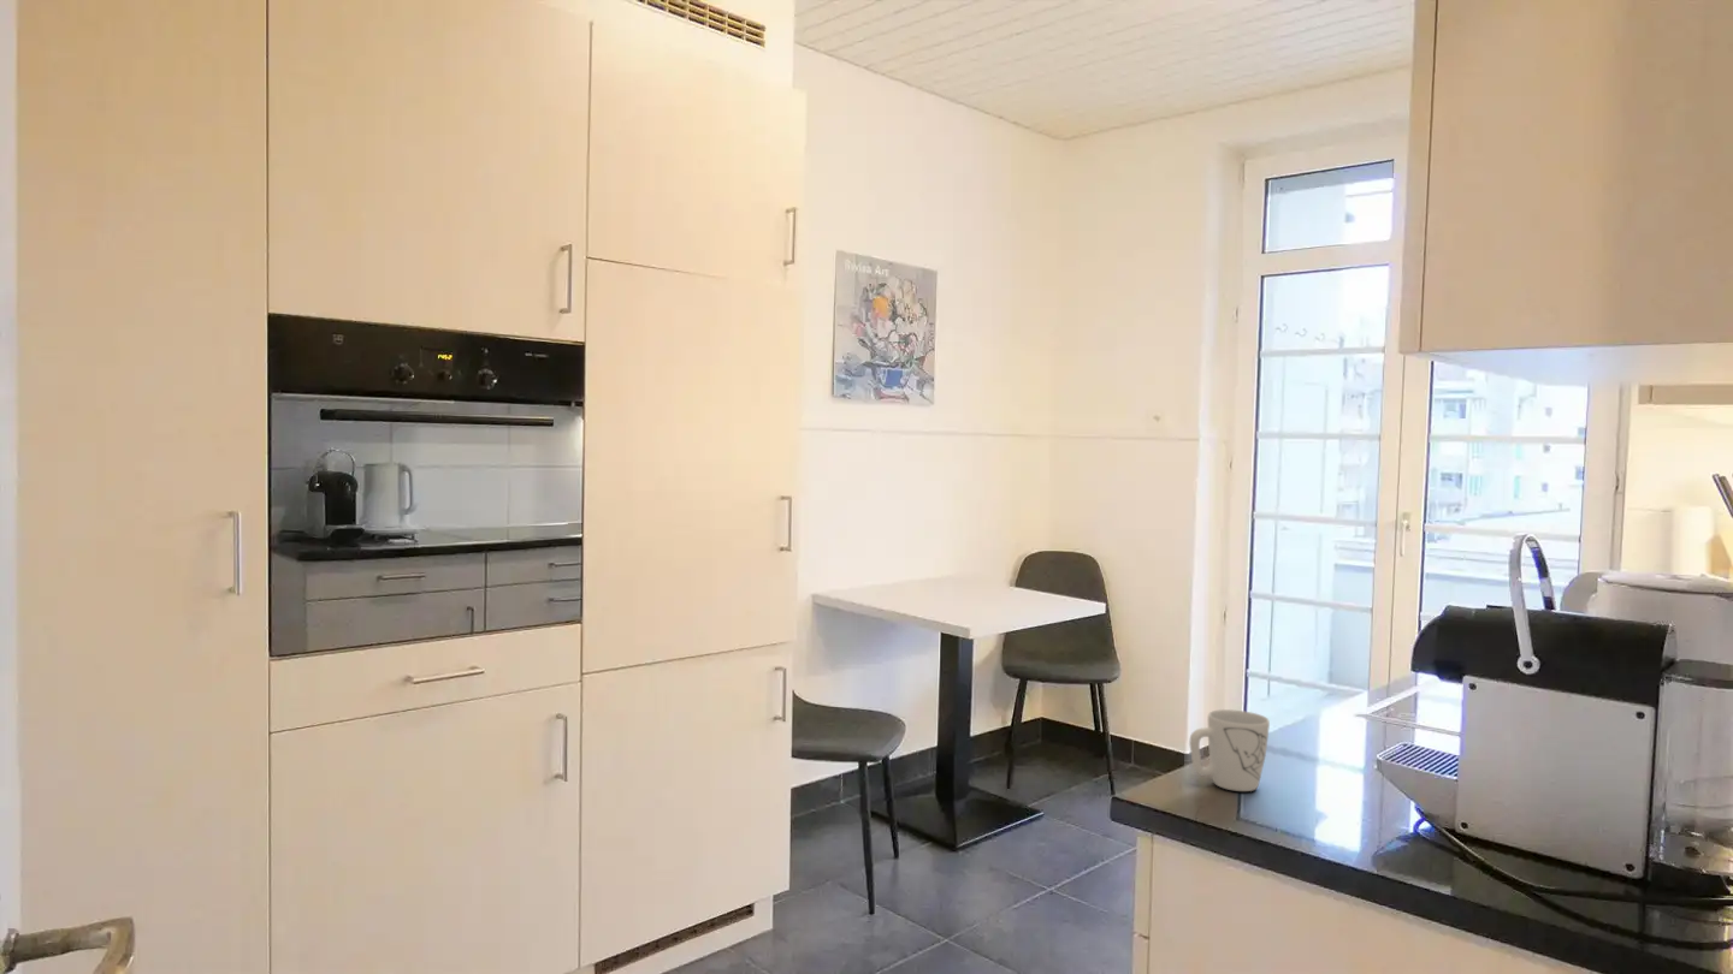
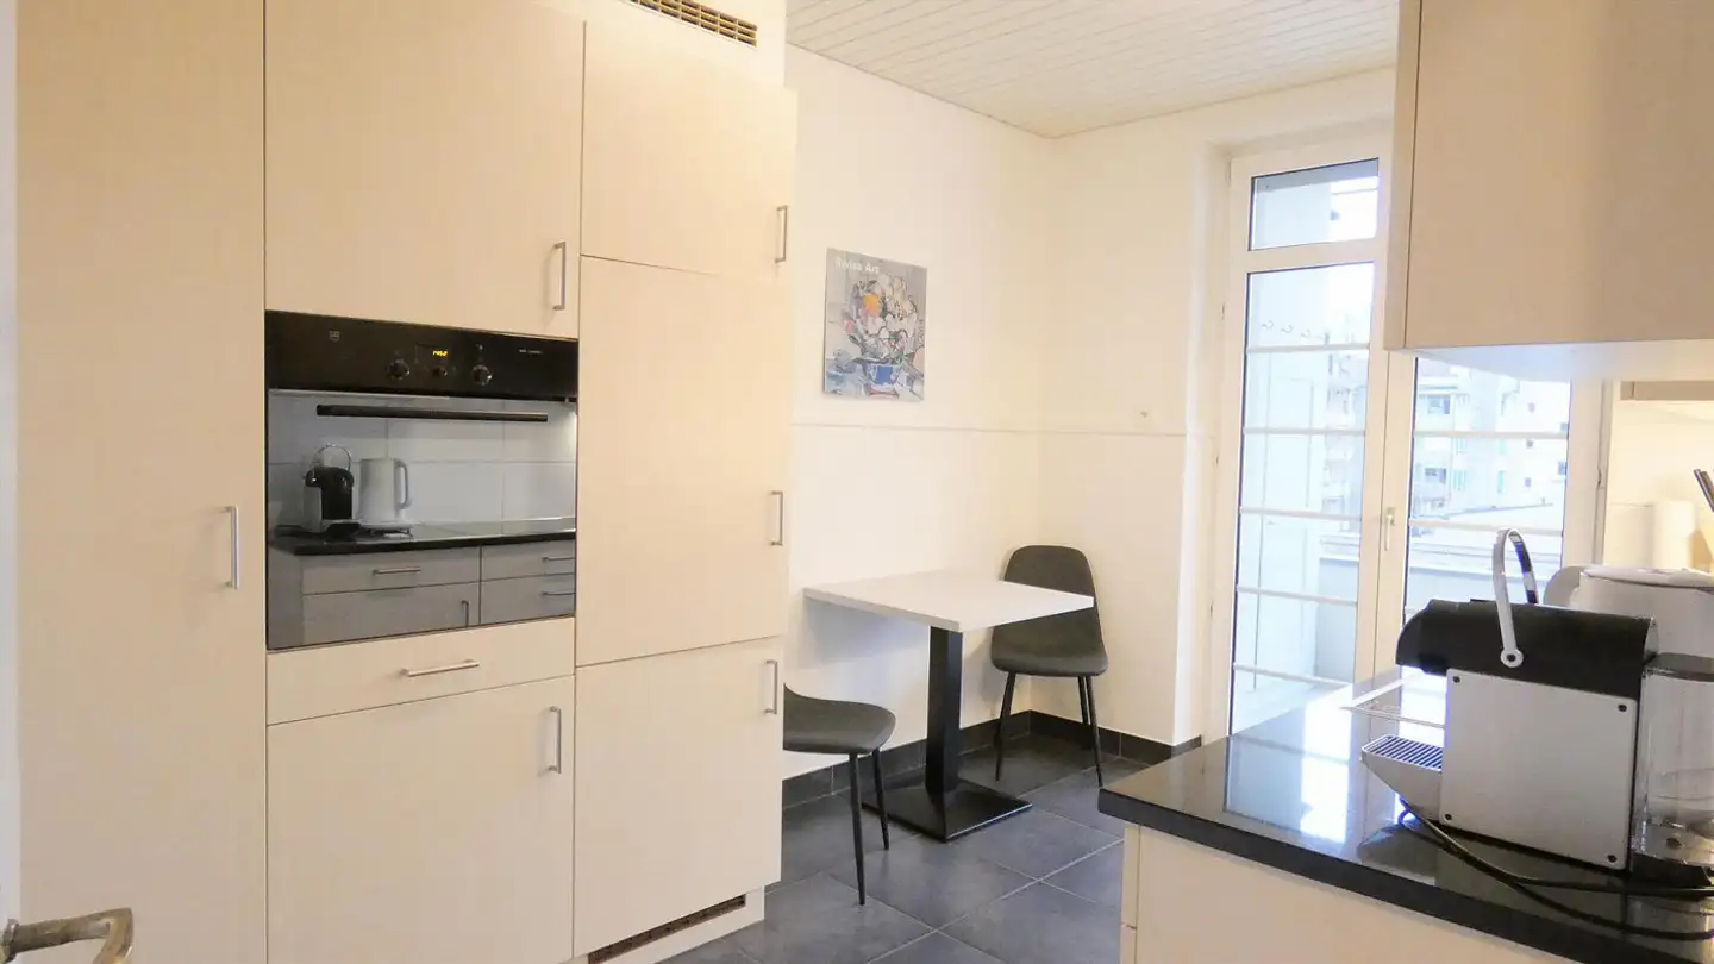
- mug [1188,708,1271,792]
